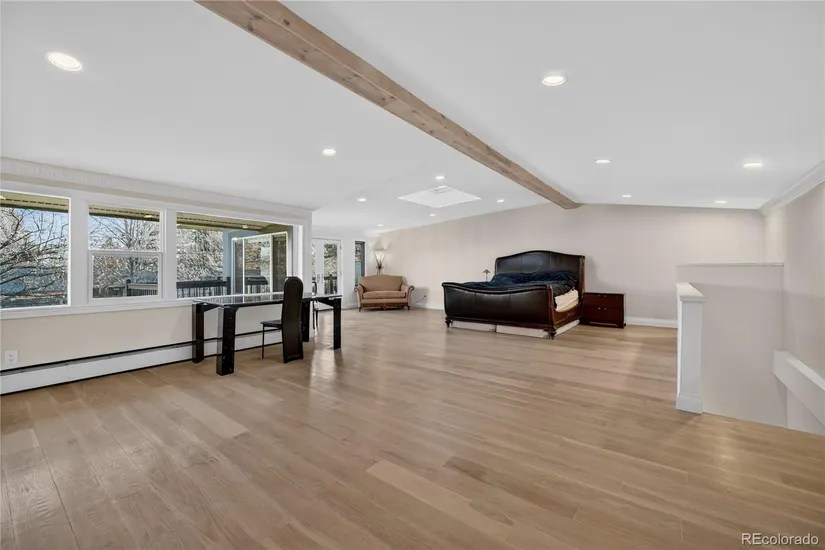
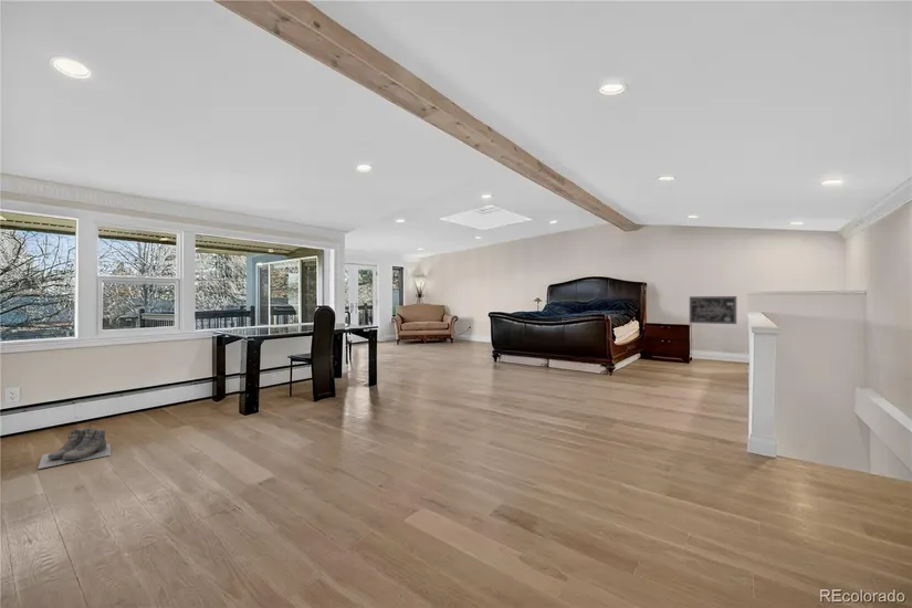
+ boots [36,427,112,470]
+ wall art [689,295,737,325]
